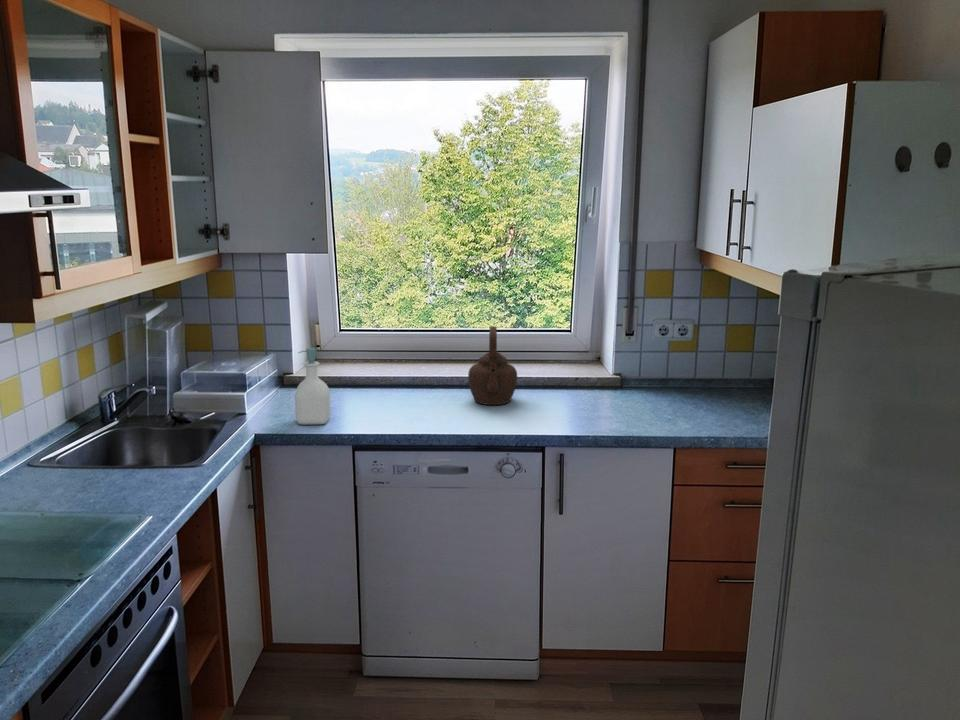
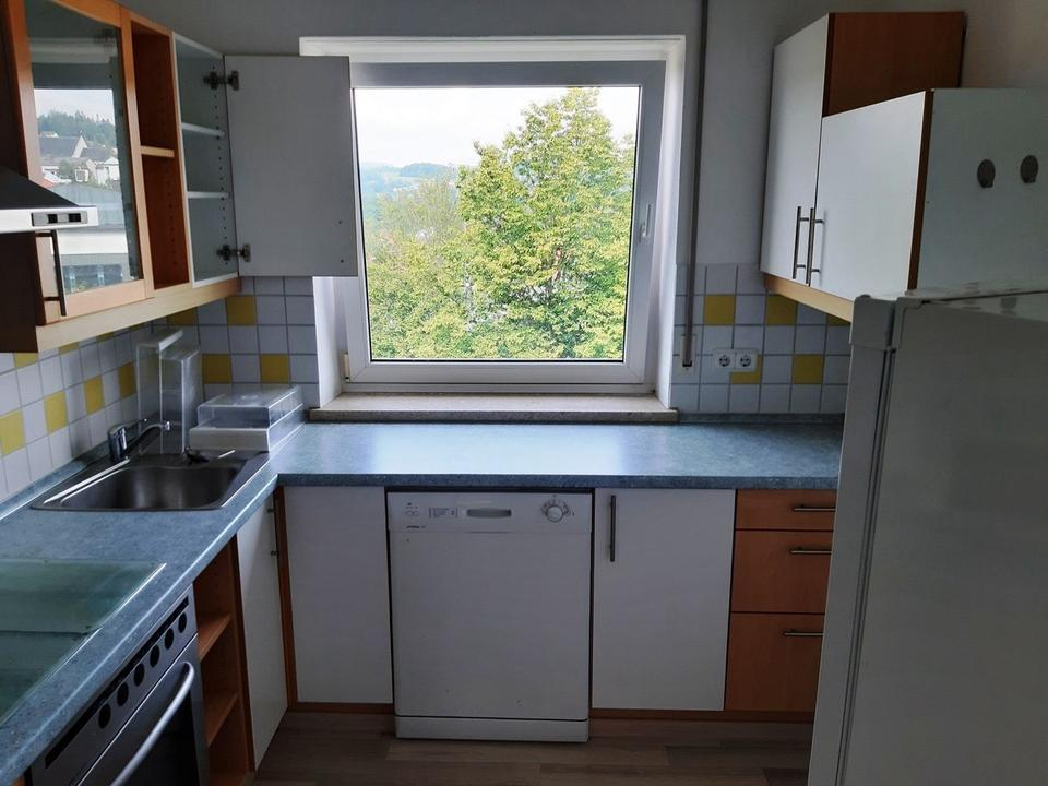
- teapot [467,325,518,406]
- soap bottle [294,347,331,426]
